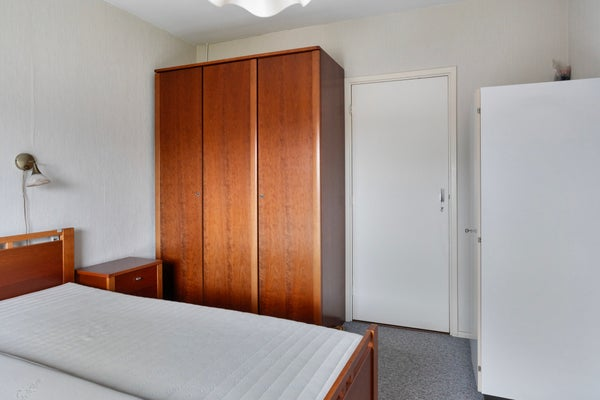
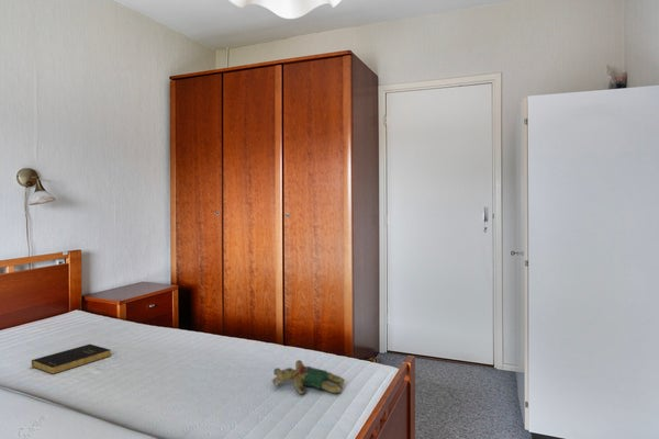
+ teddy bear [271,359,345,395]
+ book [29,344,112,375]
